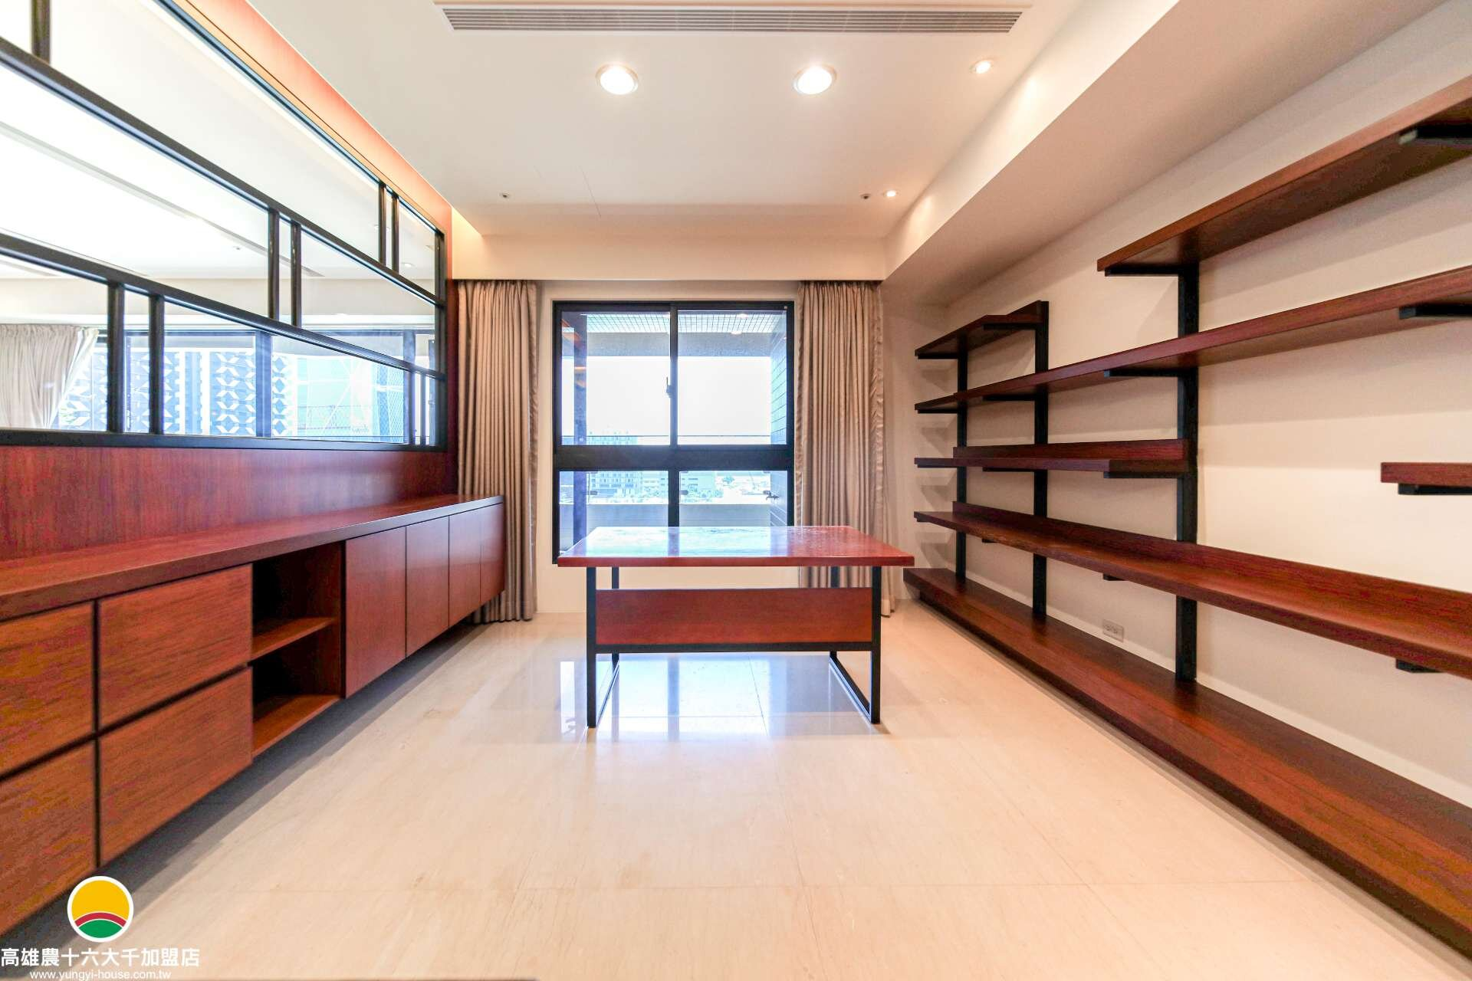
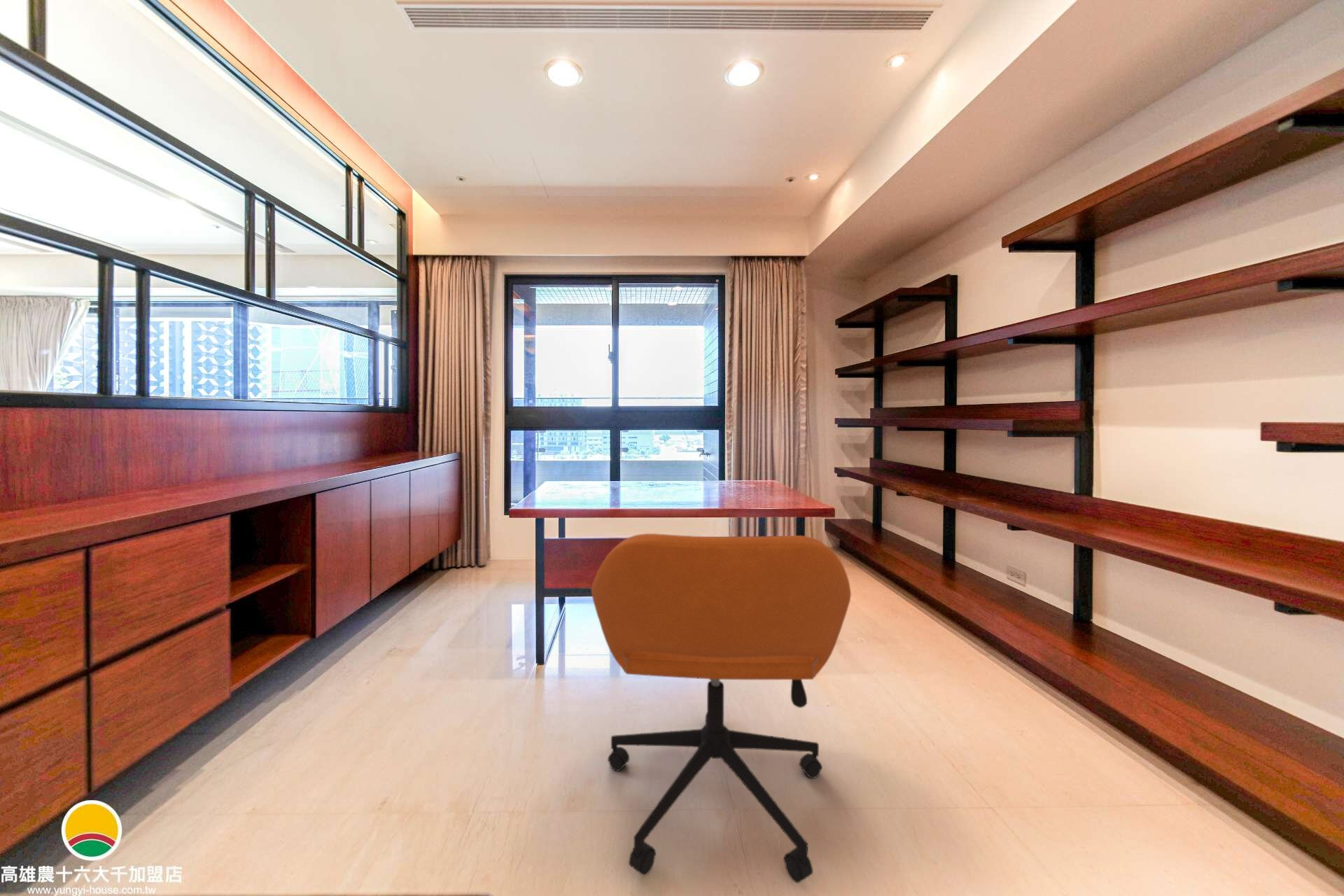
+ office chair [591,533,852,883]
